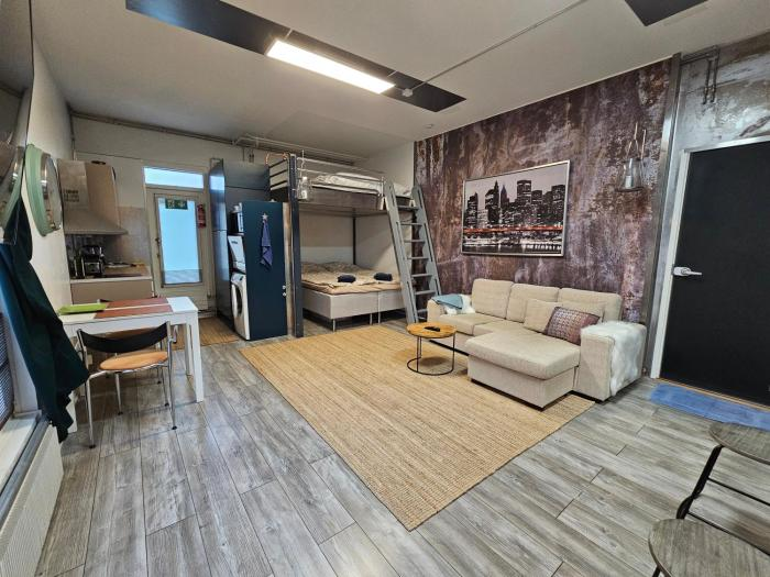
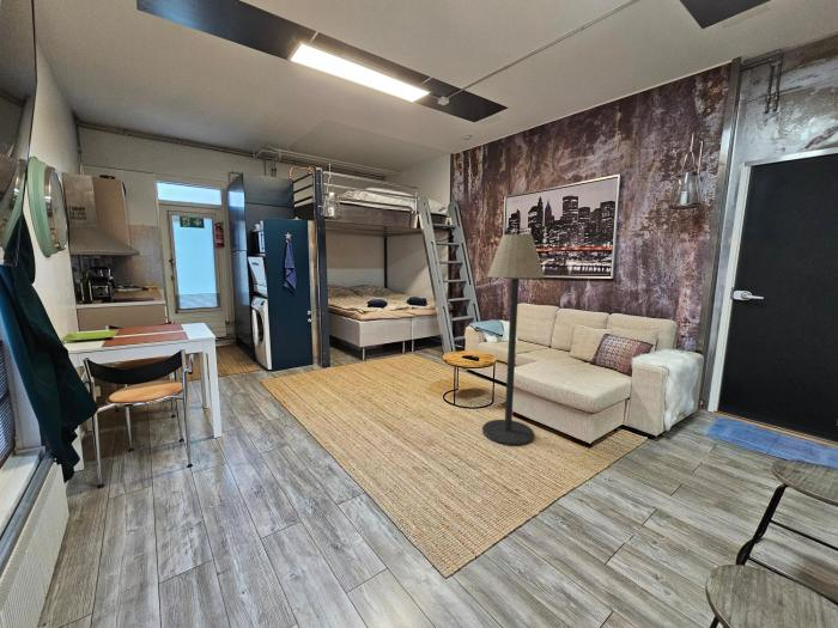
+ floor lamp [481,233,546,446]
